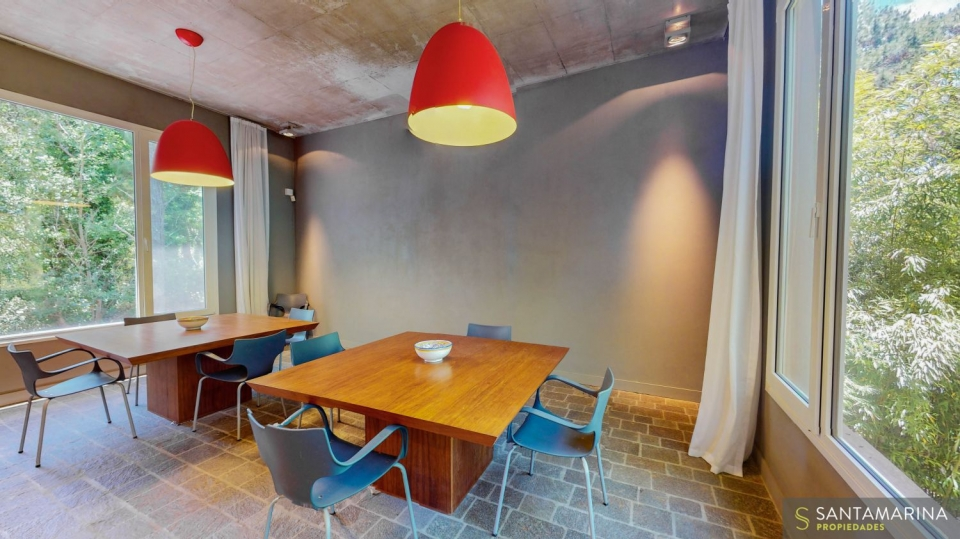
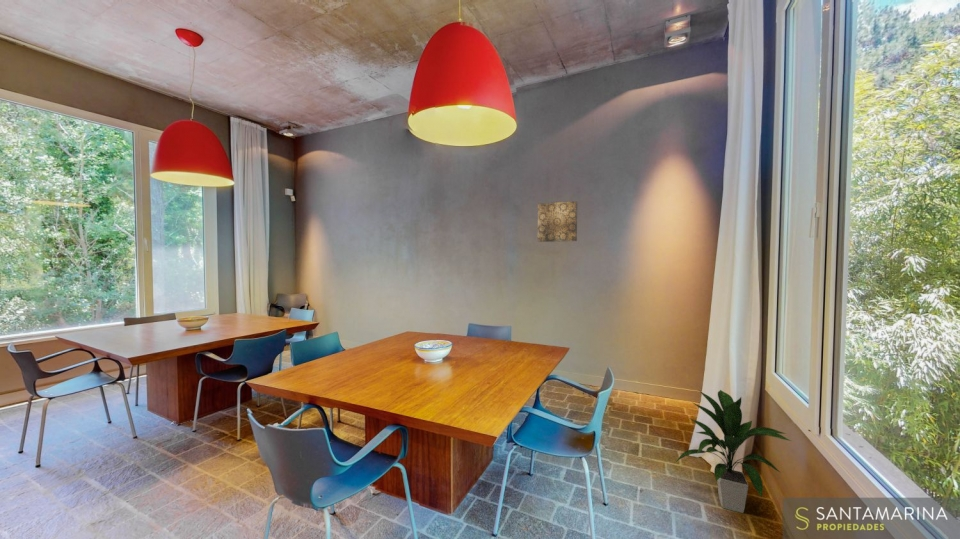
+ wall art [537,200,578,243]
+ indoor plant [674,389,792,514]
